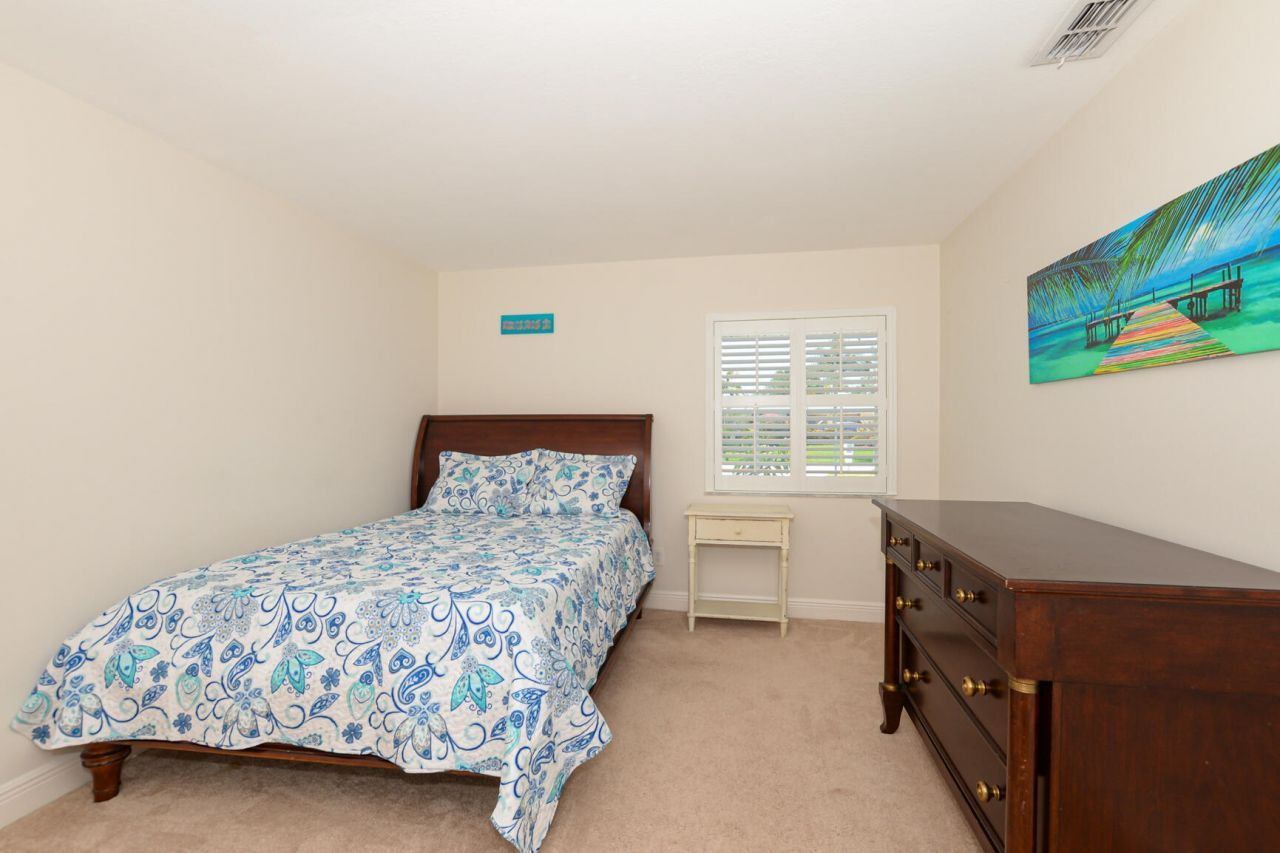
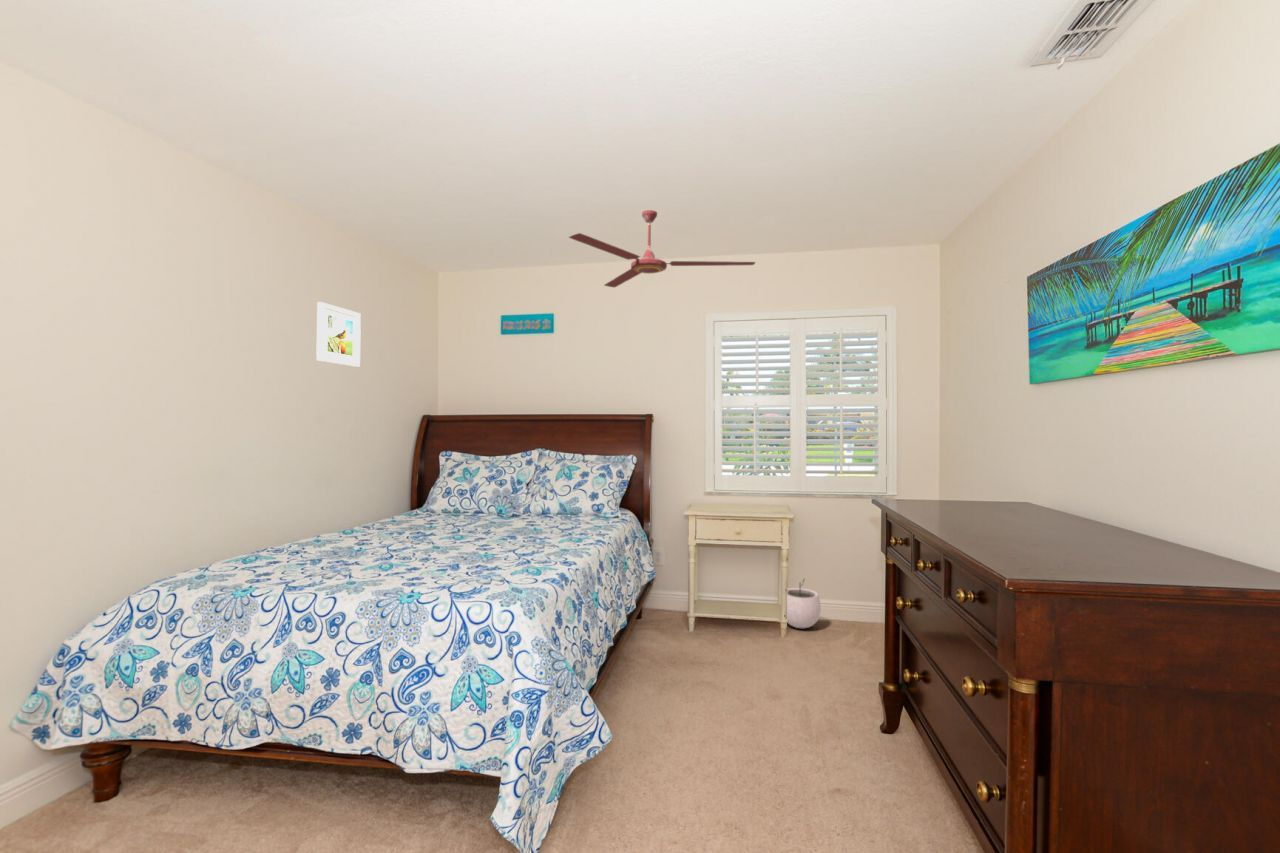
+ plant pot [786,578,822,629]
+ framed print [315,301,362,368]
+ ceiling fan [567,209,756,289]
